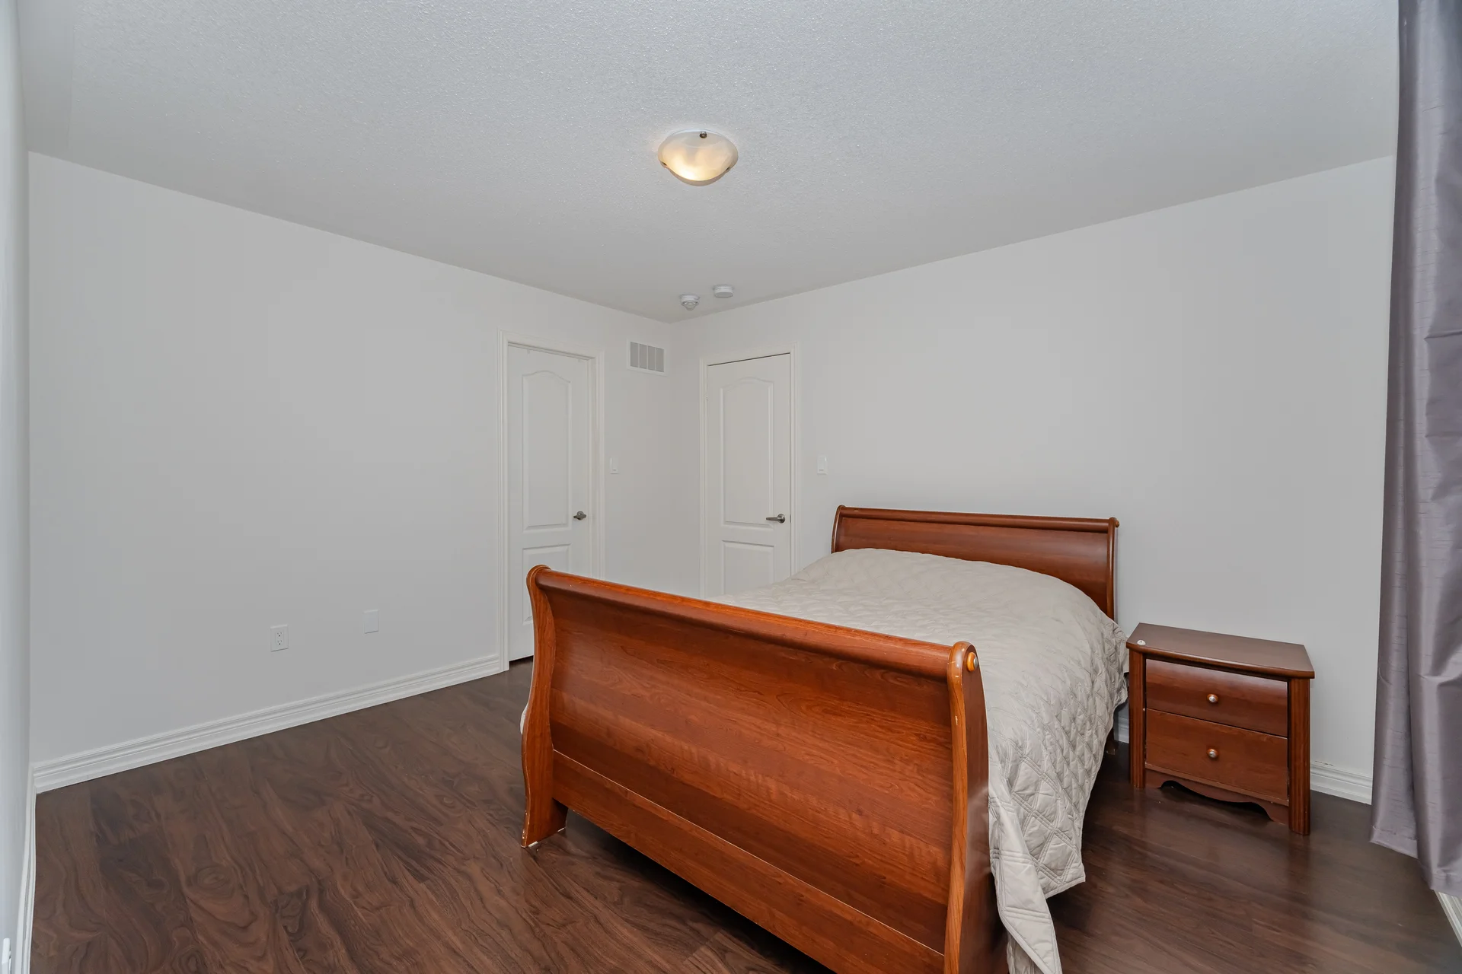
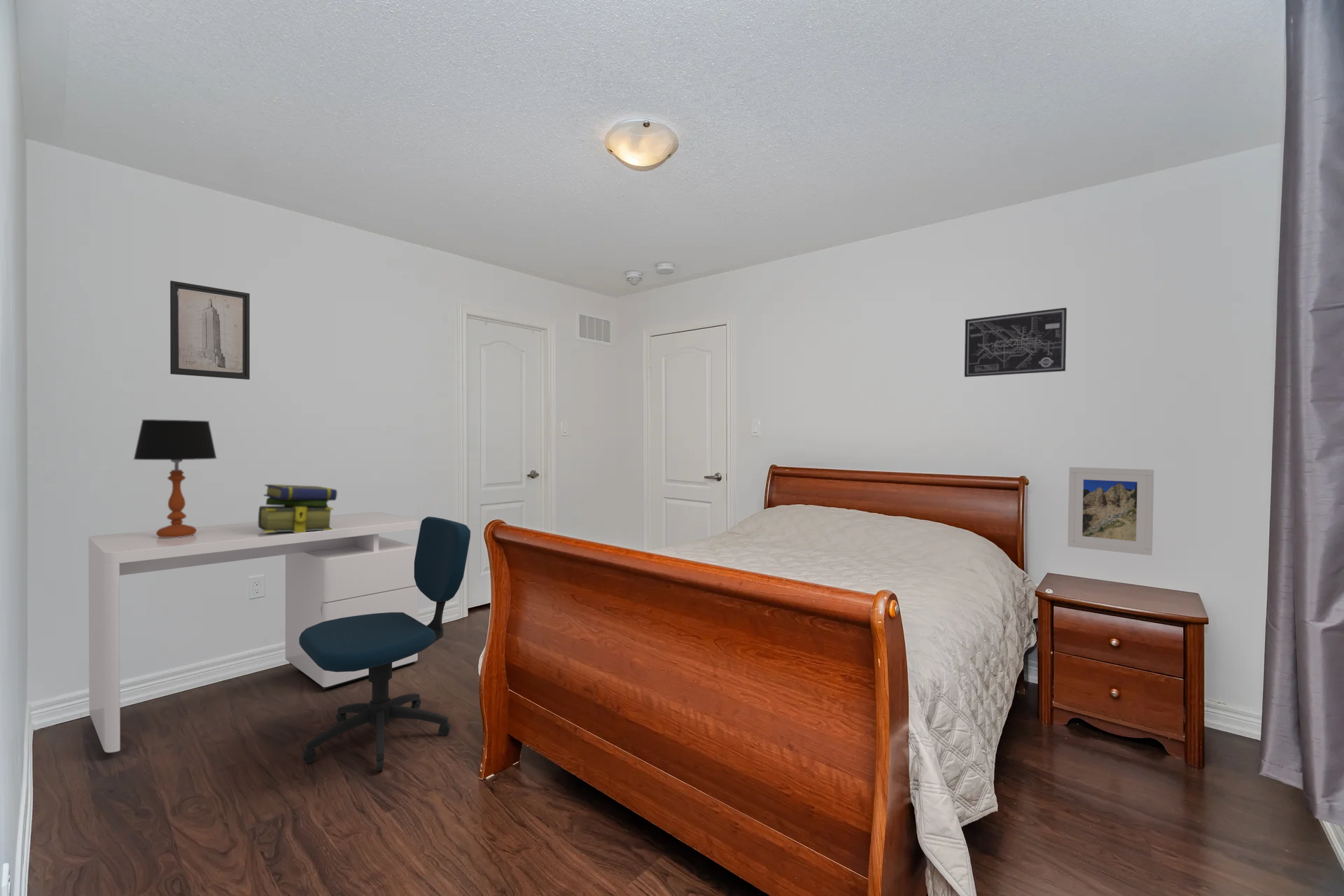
+ wall art [169,280,251,380]
+ office chair [299,516,471,771]
+ desk [88,511,421,753]
+ wall art [964,307,1068,378]
+ table lamp [132,419,218,538]
+ stack of books [258,484,338,533]
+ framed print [1067,466,1154,556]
